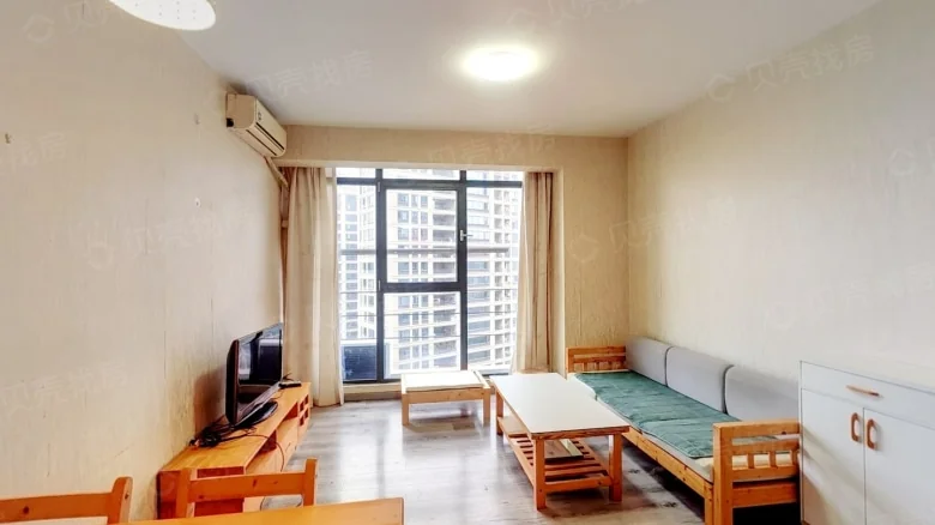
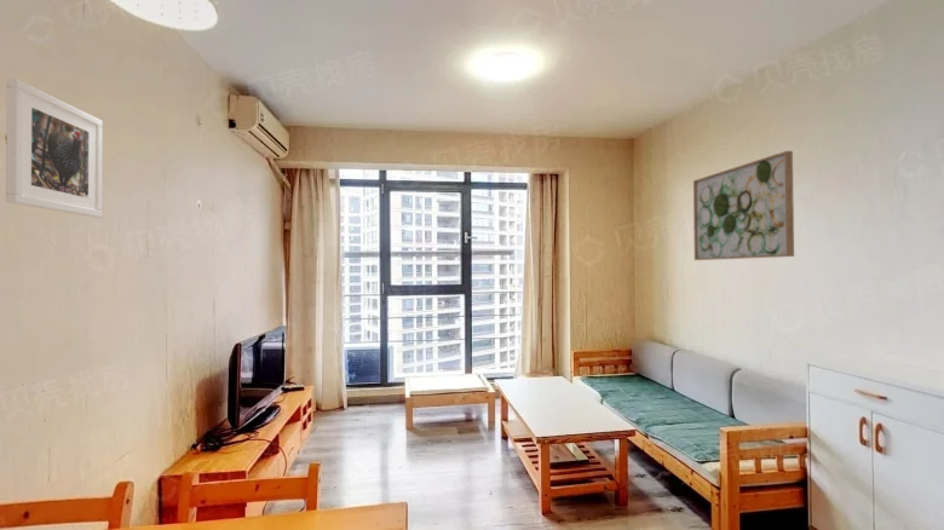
+ wall art [692,150,795,261]
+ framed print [5,77,104,219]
